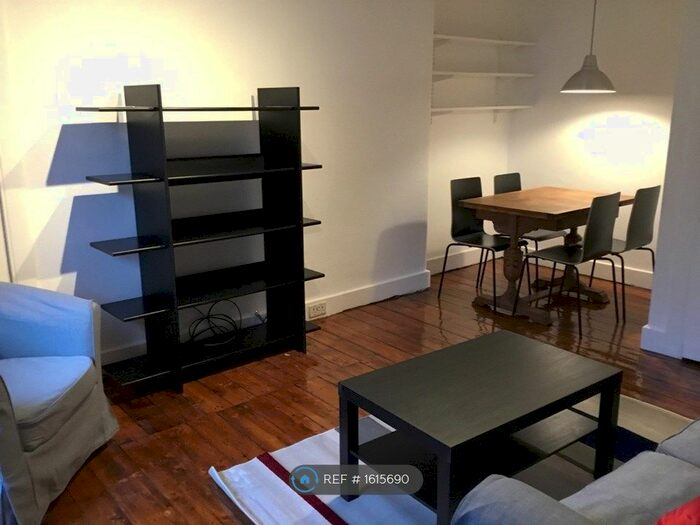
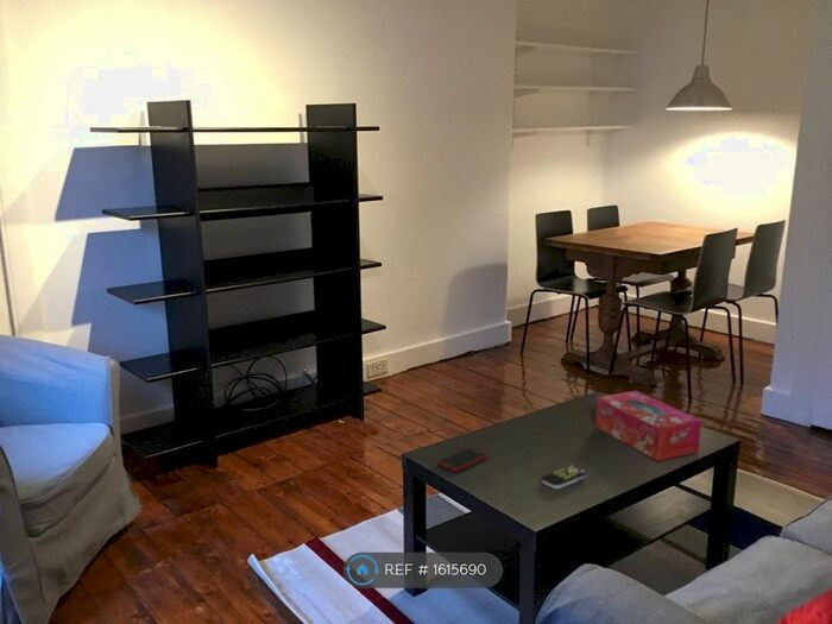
+ remote control [541,465,587,491]
+ tissue box [594,390,702,462]
+ cell phone [436,446,490,473]
